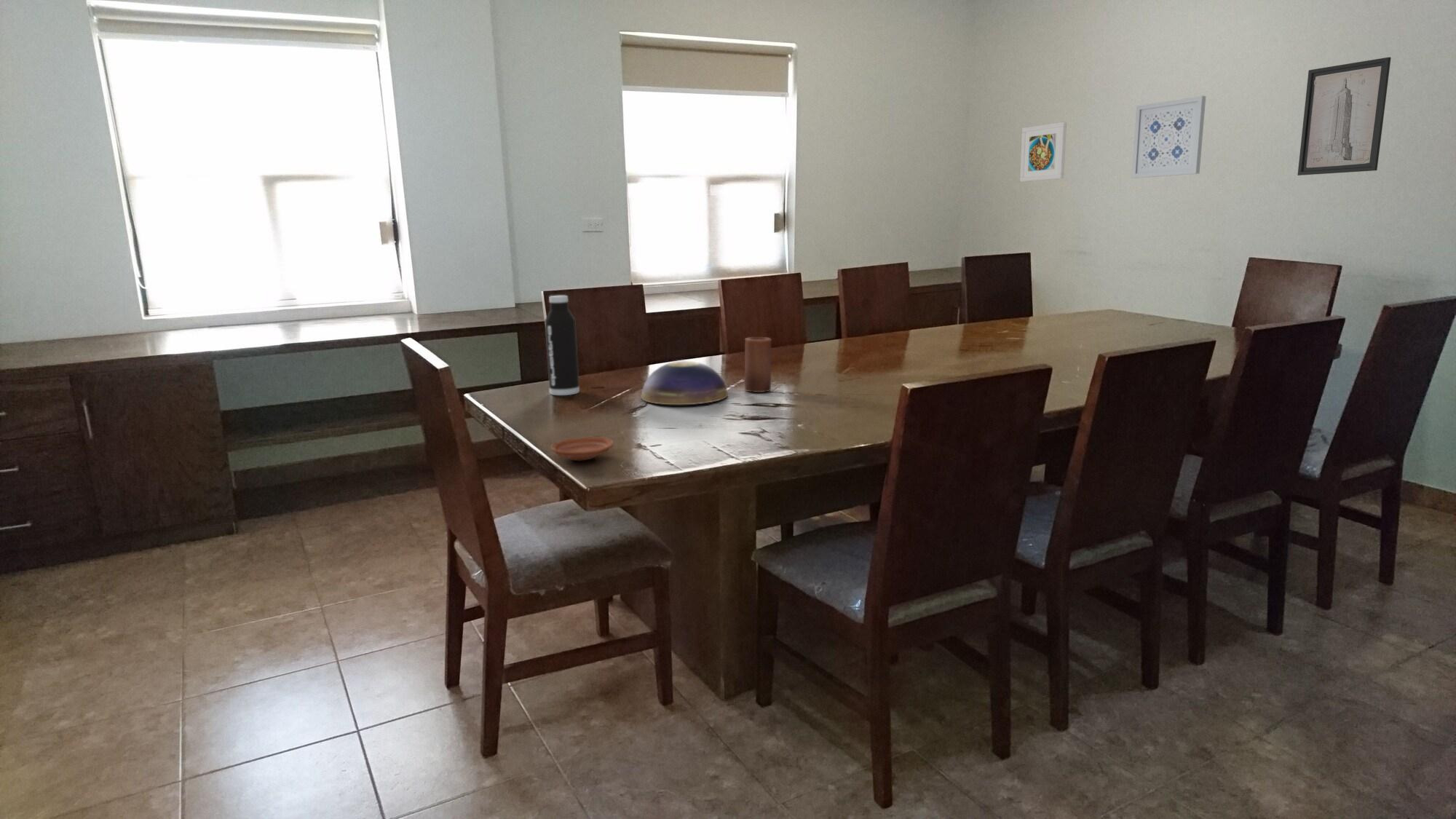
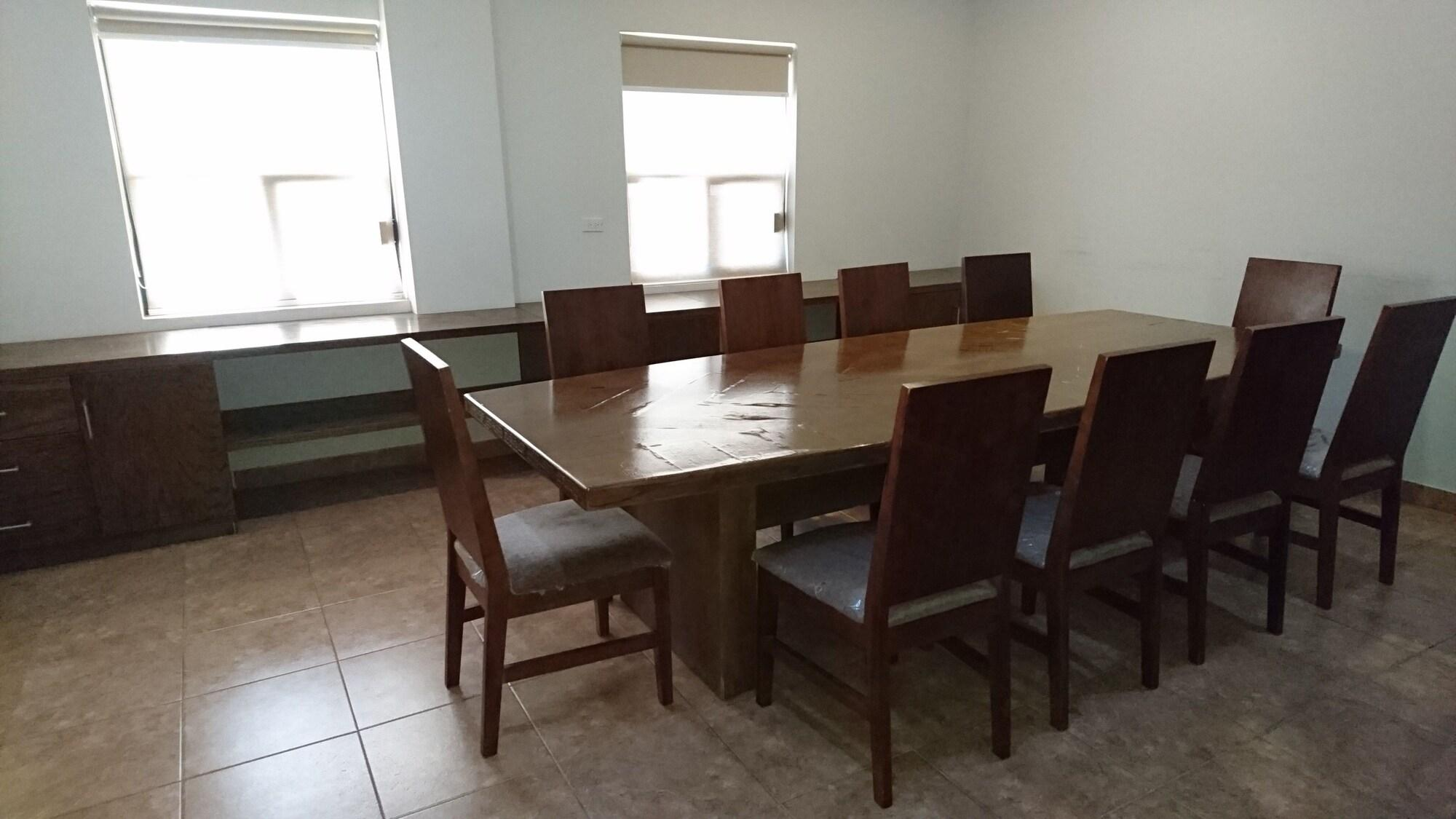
- wall art [1131,95,1206,179]
- plate [550,436,614,461]
- water bottle [544,295,580,396]
- candle [744,336,772,393]
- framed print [1019,122,1067,183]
- decorative bowl [641,360,729,405]
- wall art [1297,56,1391,176]
